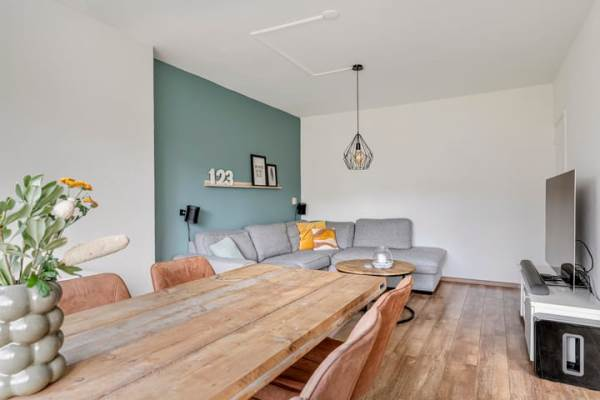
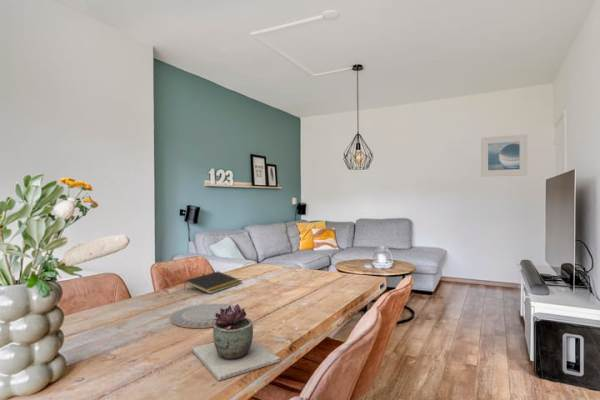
+ notepad [183,270,243,295]
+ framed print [480,133,528,178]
+ chinaware [169,303,243,329]
+ succulent plant [191,303,281,382]
